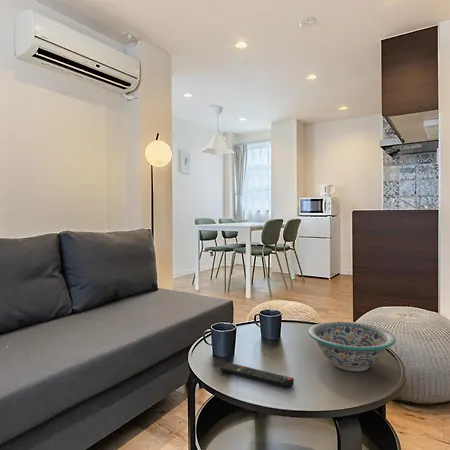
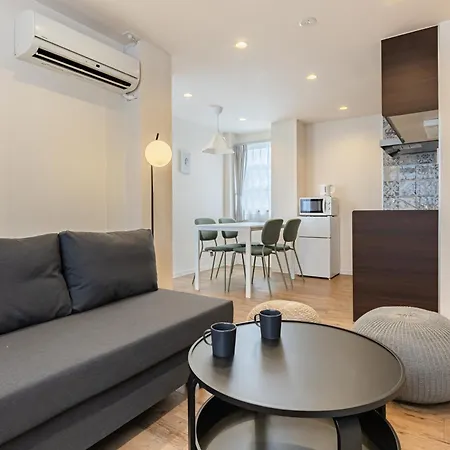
- remote control [219,362,295,389]
- decorative bowl [308,321,397,372]
